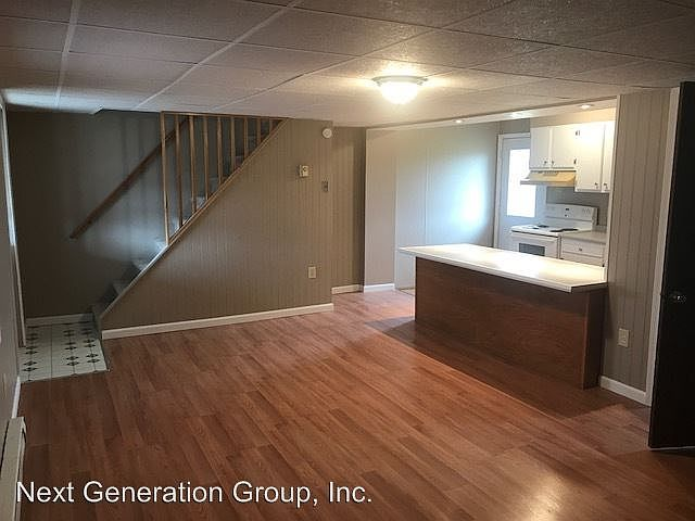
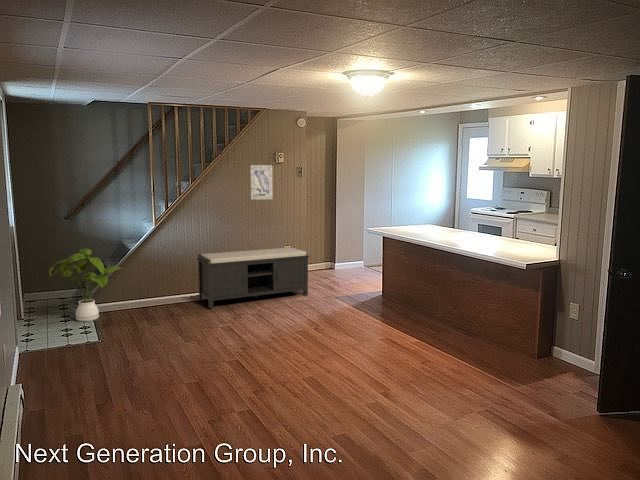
+ bench [196,246,310,309]
+ house plant [48,248,124,322]
+ wall art [249,164,274,201]
